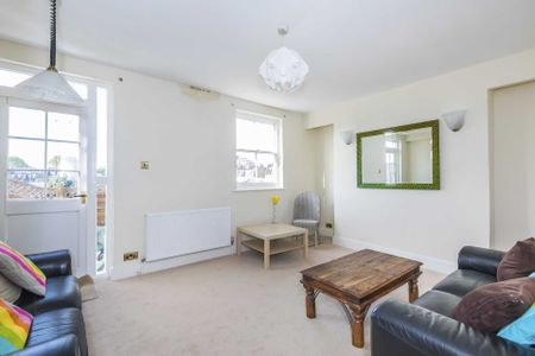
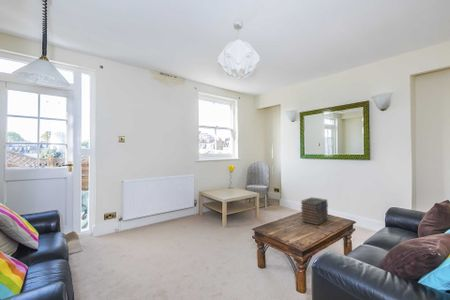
+ book stack [300,196,329,226]
